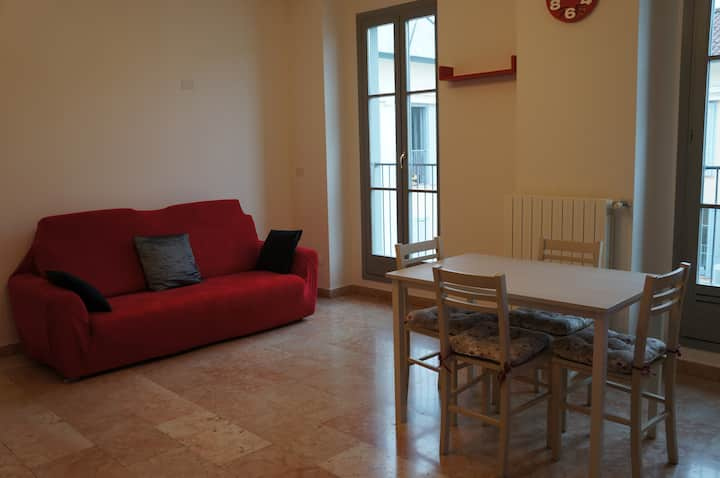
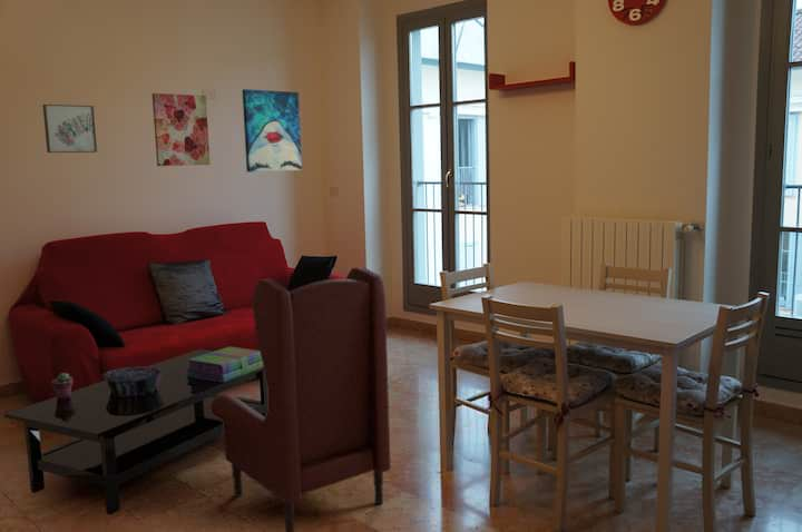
+ wall art [151,92,212,167]
+ decorative bowl [102,365,162,397]
+ wall art [42,104,98,154]
+ wall art [242,88,303,173]
+ armchair [211,266,392,532]
+ stack of books [186,346,264,383]
+ potted succulent [50,372,75,400]
+ coffee table [3,348,267,515]
